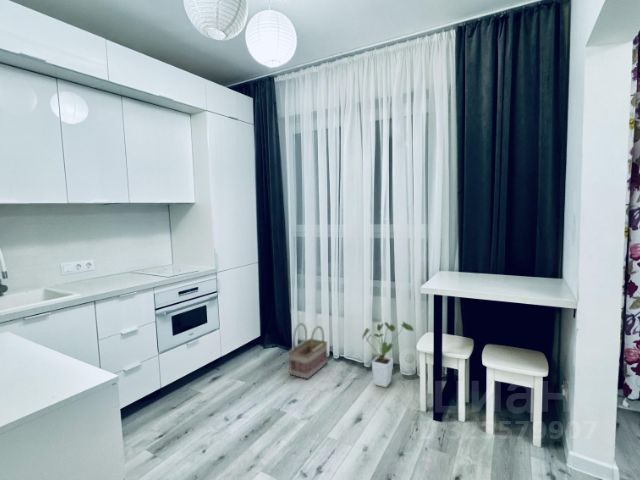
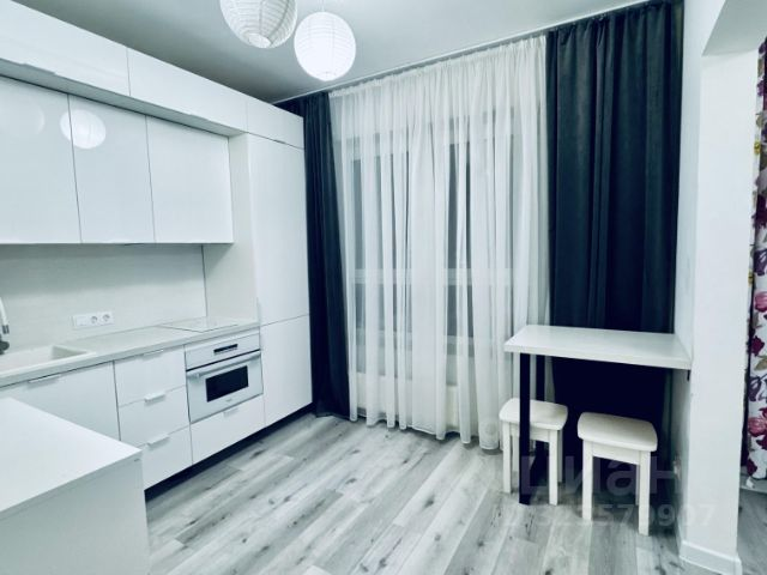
- basket [287,322,329,380]
- house plant [361,320,415,388]
